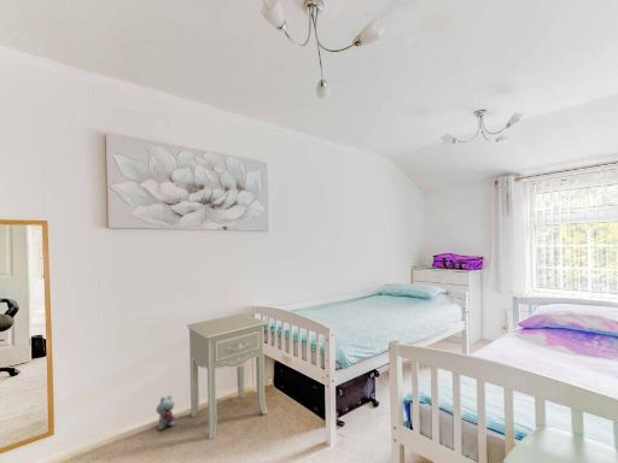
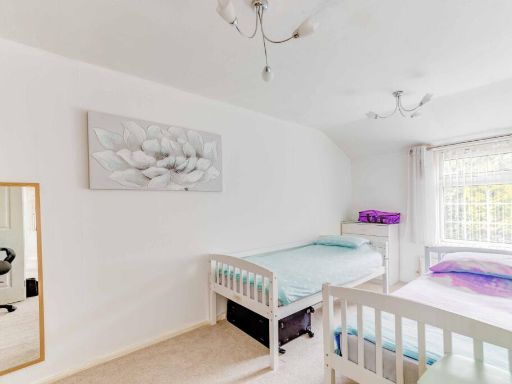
- plush toy [154,393,176,432]
- nightstand [185,312,269,440]
